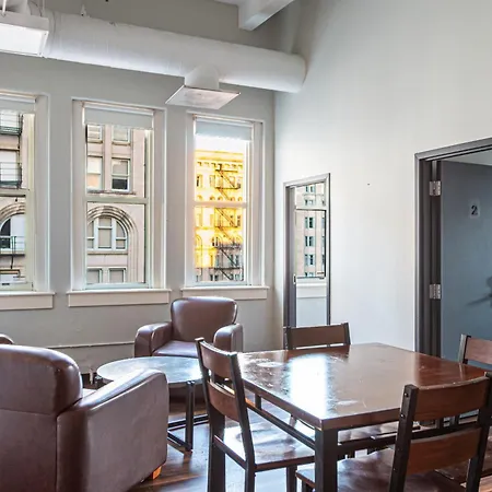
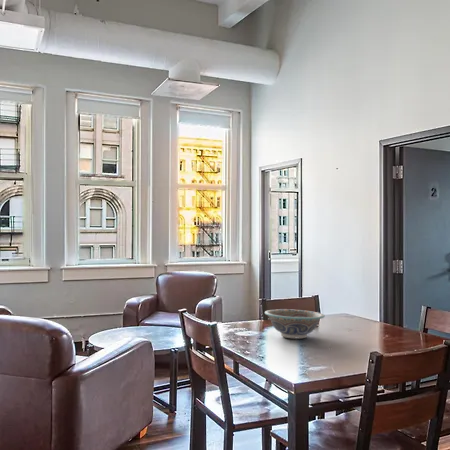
+ decorative bowl [264,308,326,340]
